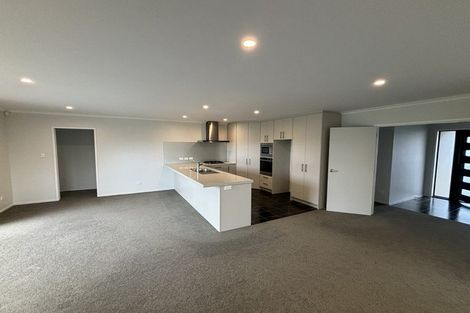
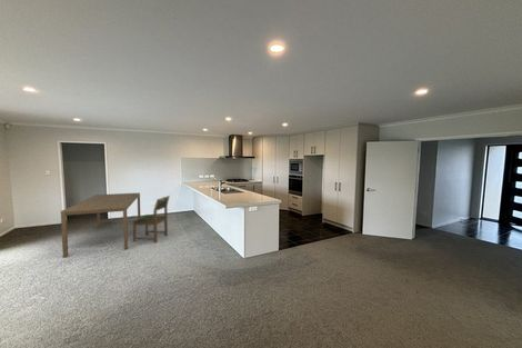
+ dining table [60,191,141,258]
+ dining chair [131,195,171,243]
